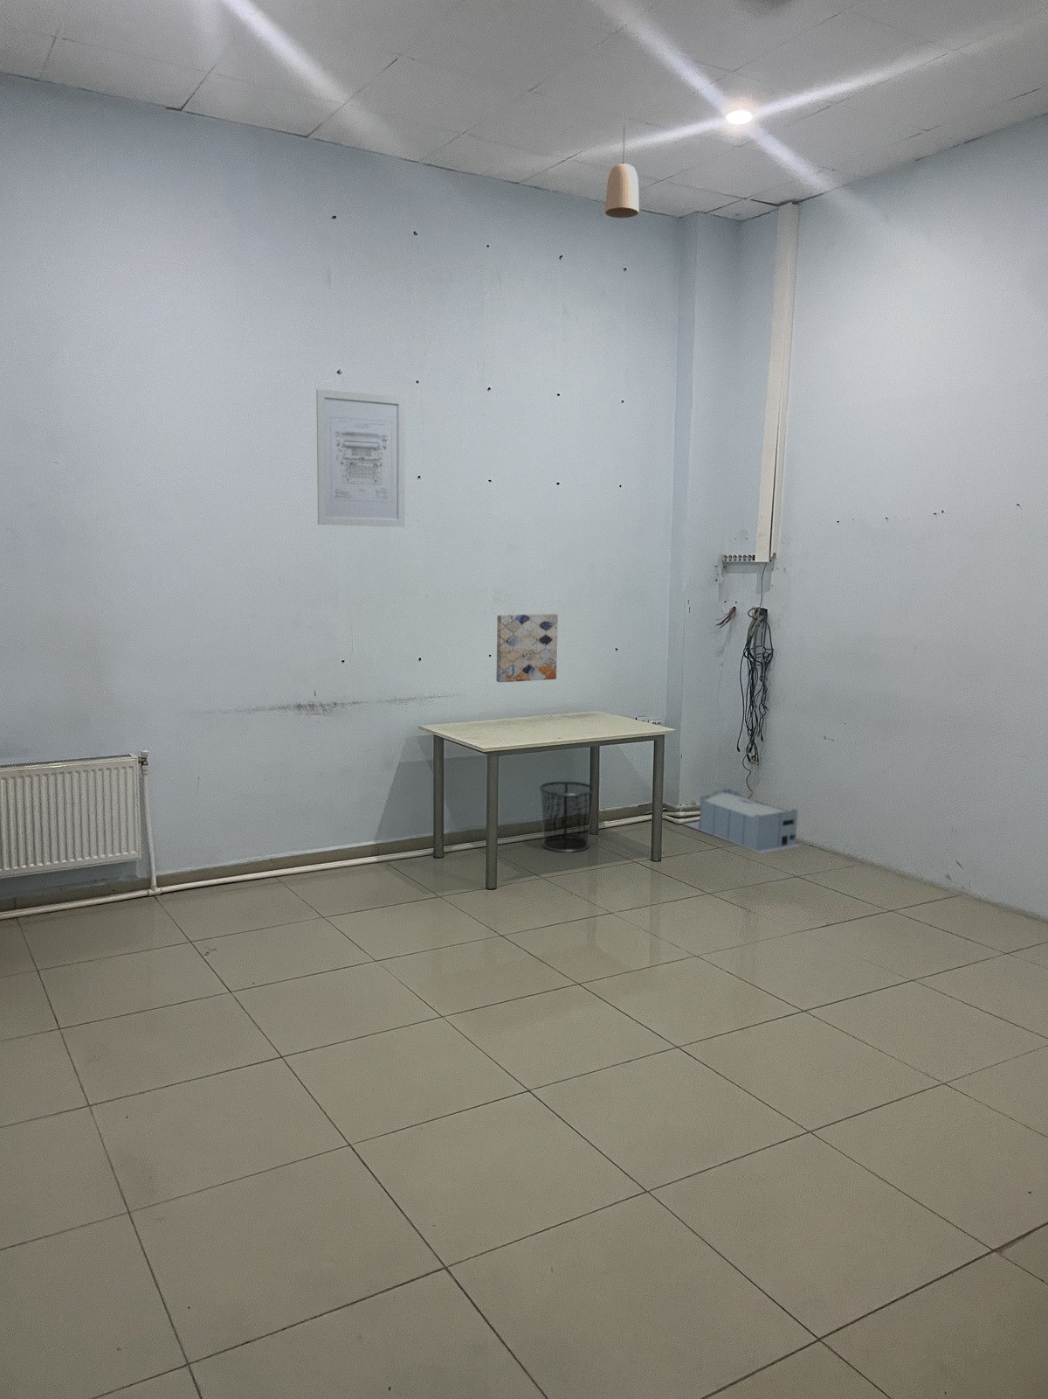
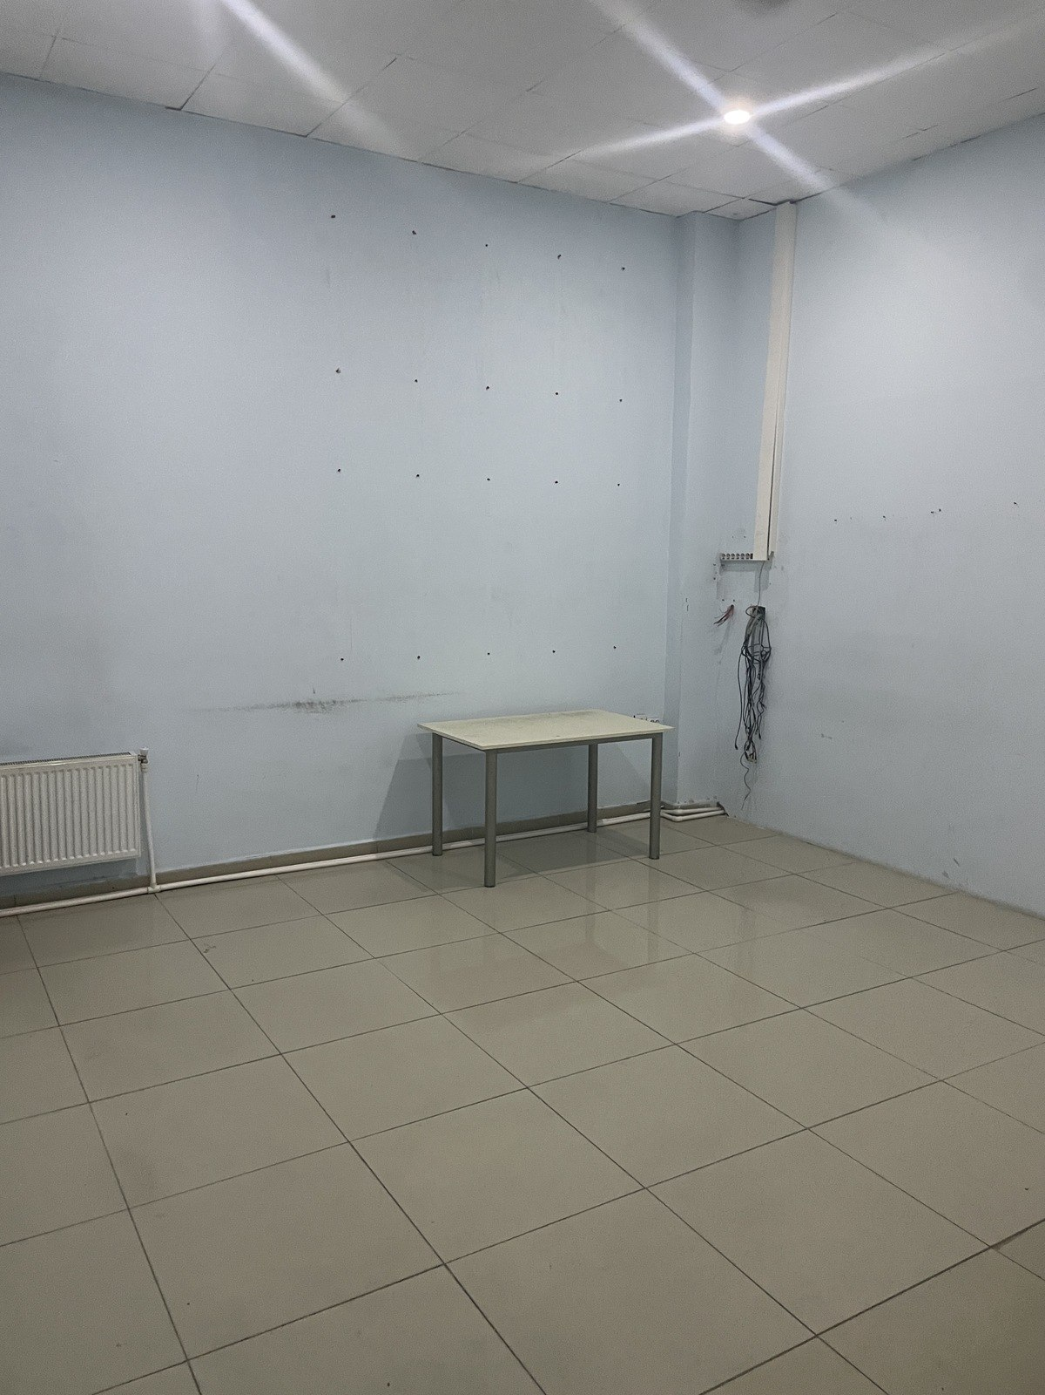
- wall art [496,612,559,683]
- waste bin [538,780,597,854]
- storage bin [681,788,803,854]
- pendant light [604,124,640,218]
- wall art [315,388,406,528]
